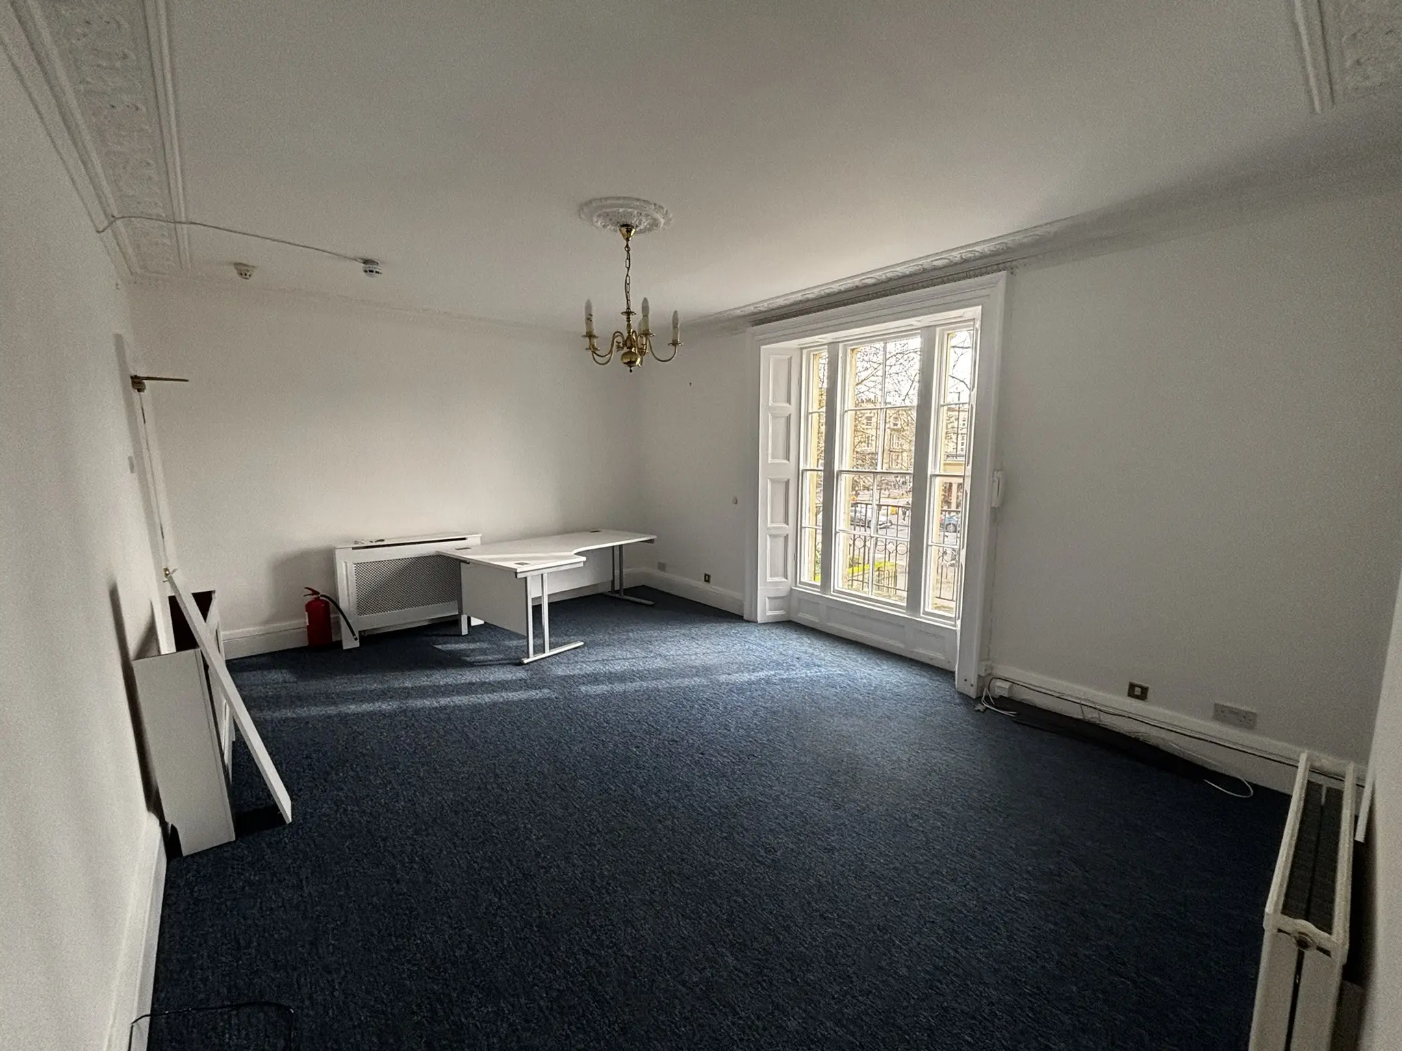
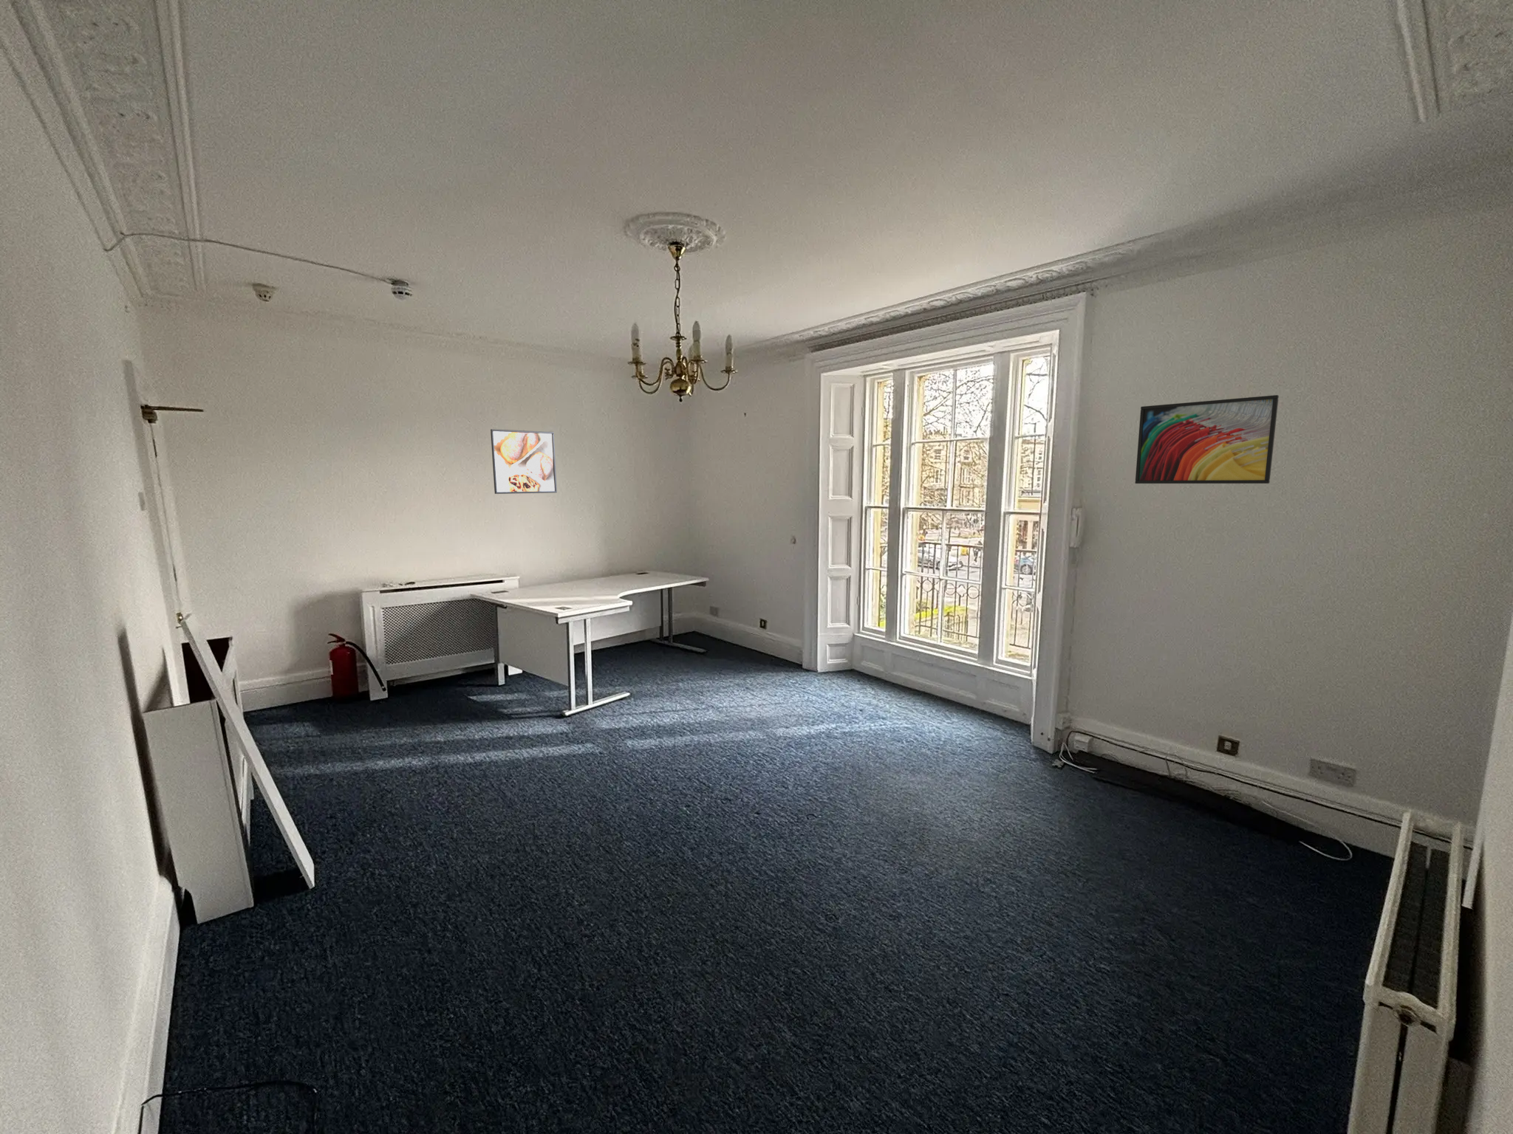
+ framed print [490,428,558,494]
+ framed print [1134,394,1279,485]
